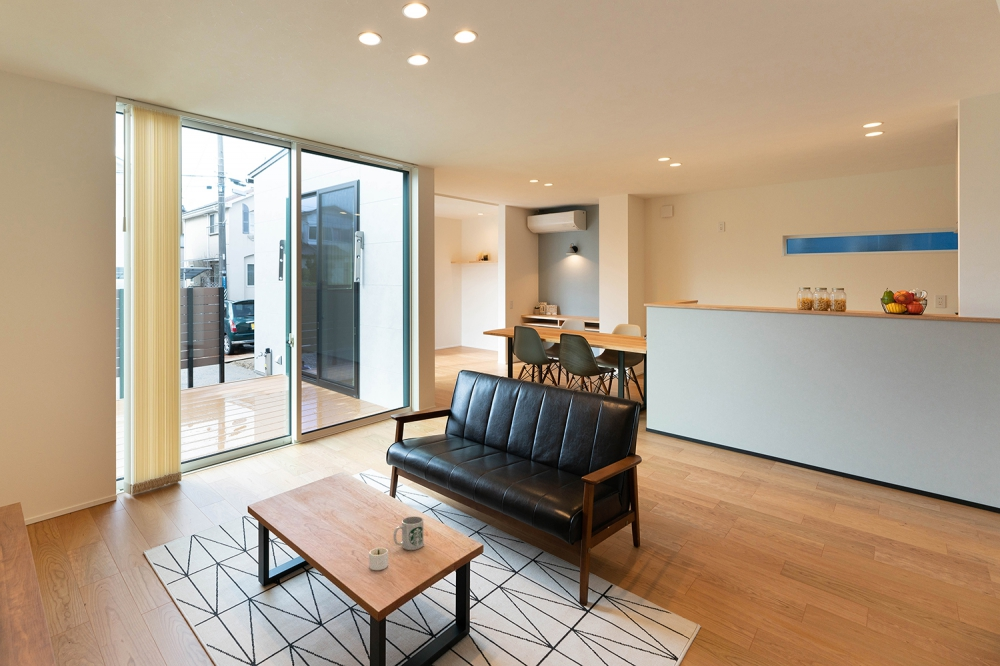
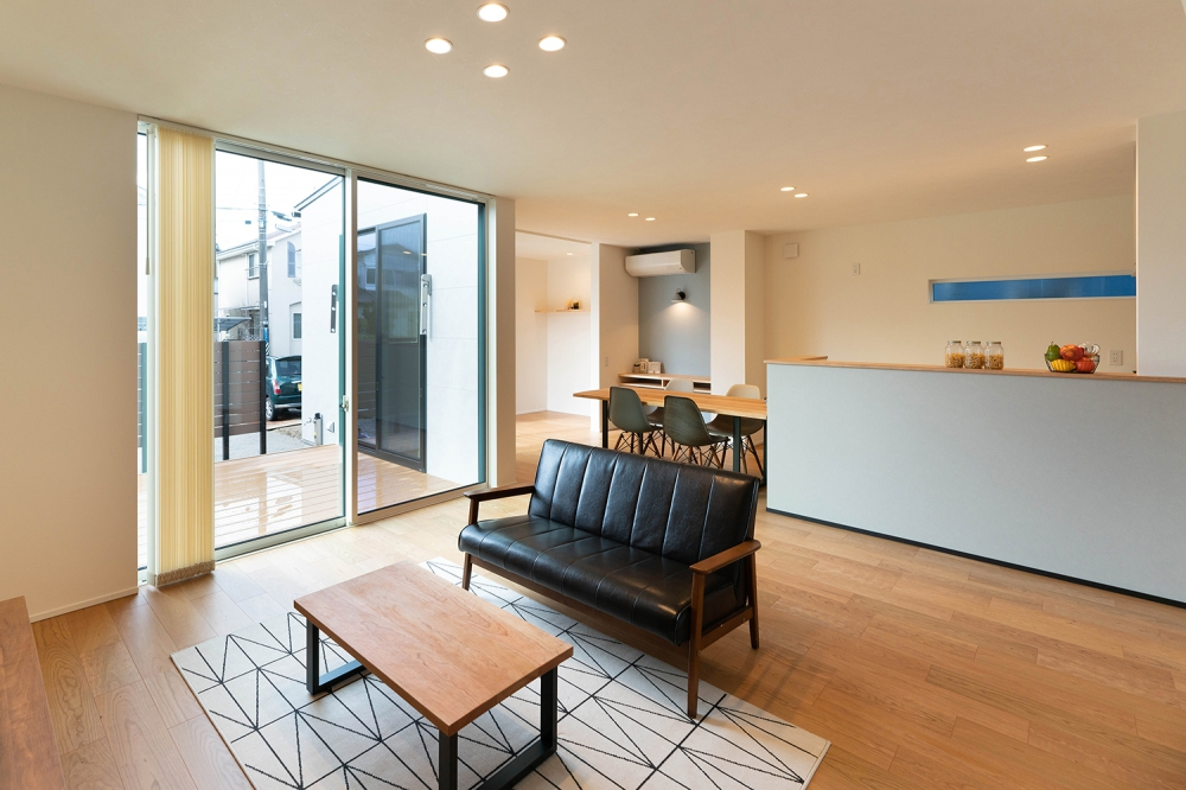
- candle [368,547,389,571]
- mug [393,516,425,551]
